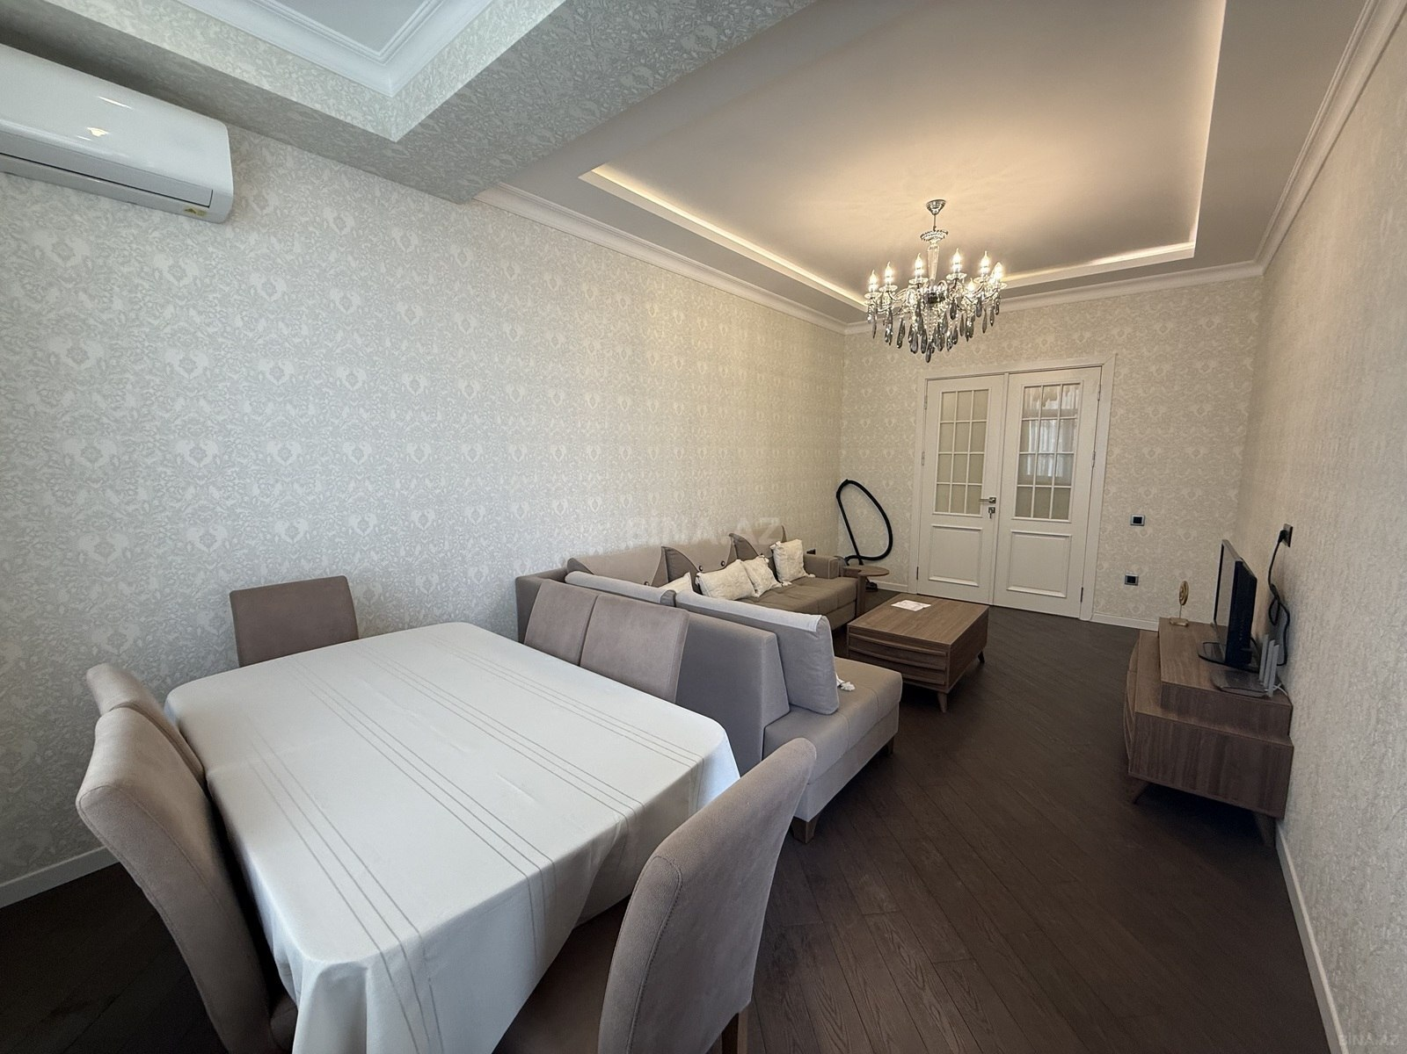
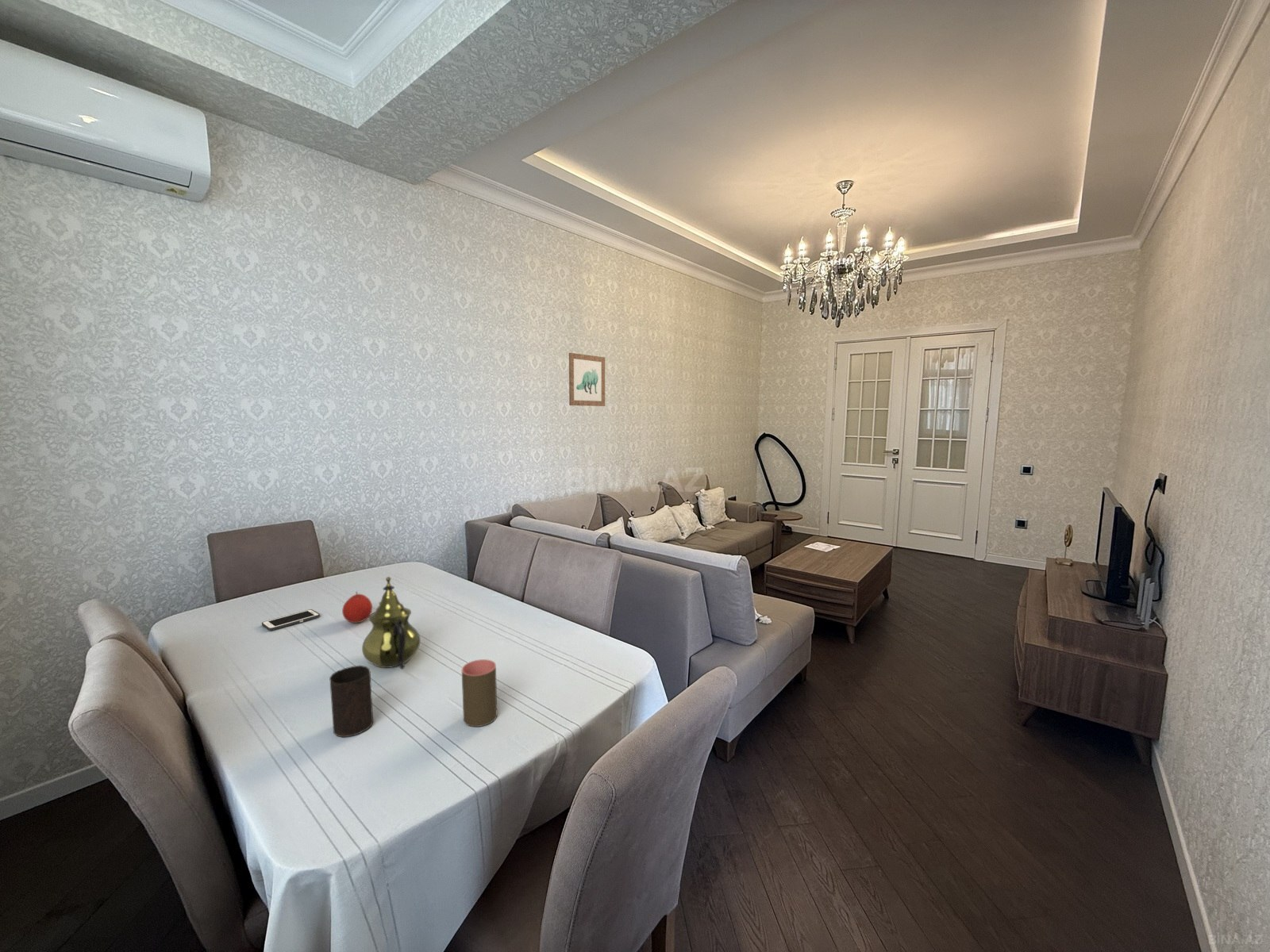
+ teapot [361,576,421,670]
+ wall art [568,352,606,407]
+ fruit [341,590,373,624]
+ cup [461,658,498,727]
+ cell phone [261,608,321,631]
+ cup [329,665,374,738]
